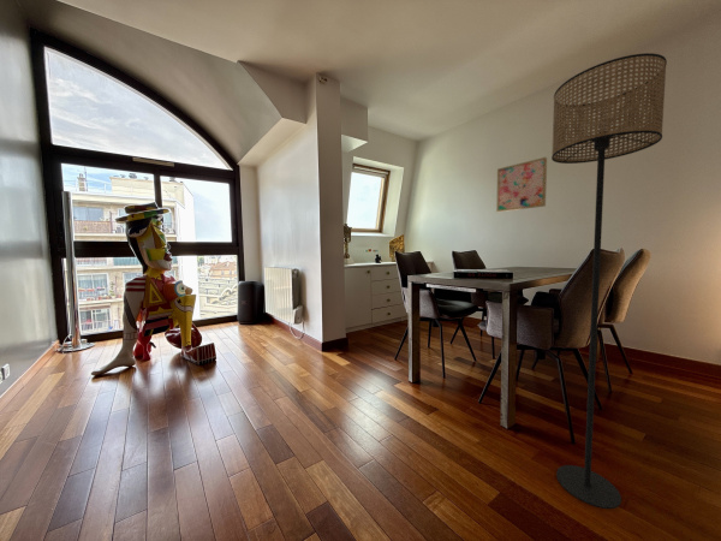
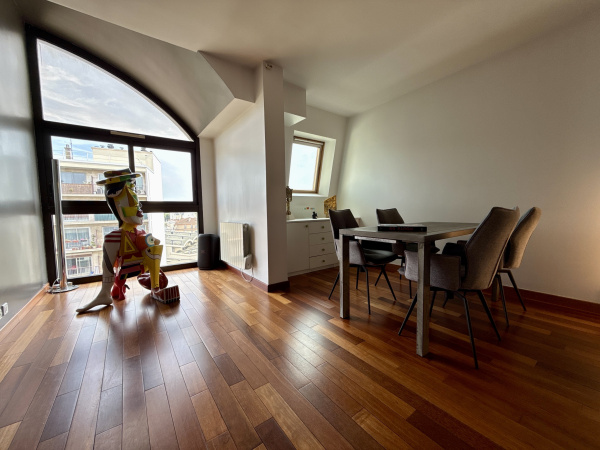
- floor lamp [550,52,668,510]
- wall art [495,156,548,213]
